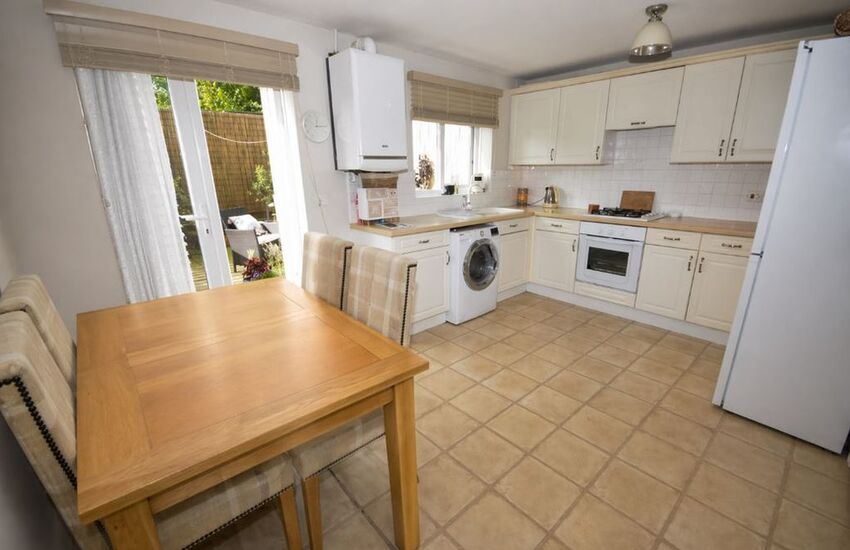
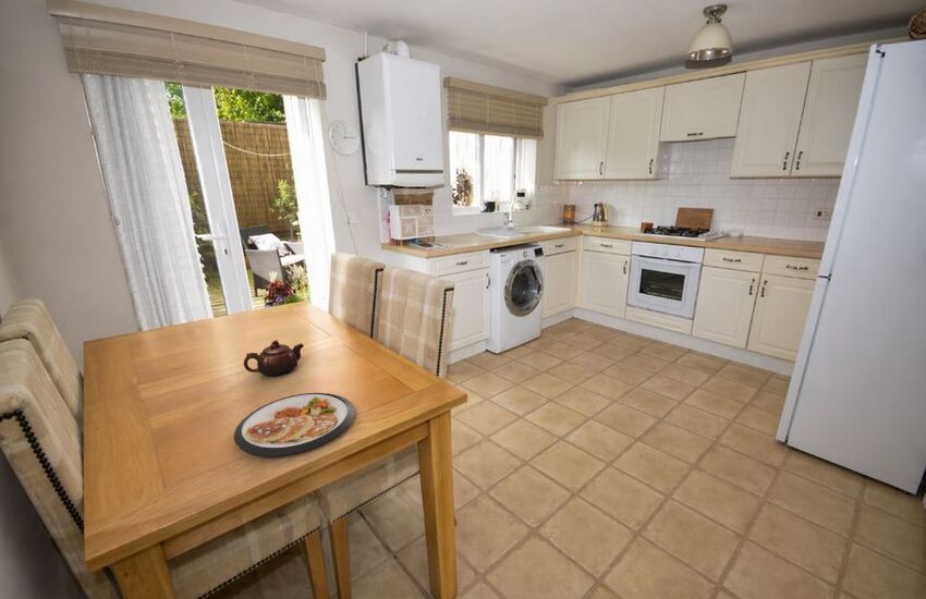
+ teapot [243,339,305,378]
+ dish [233,392,356,459]
